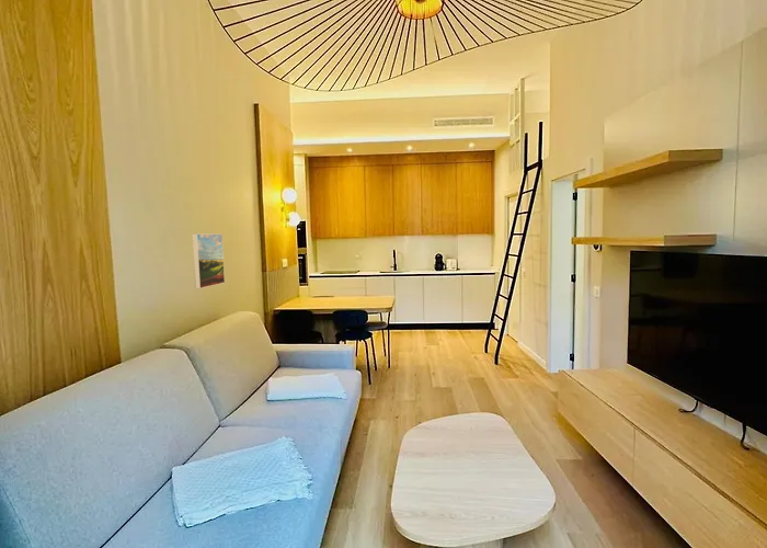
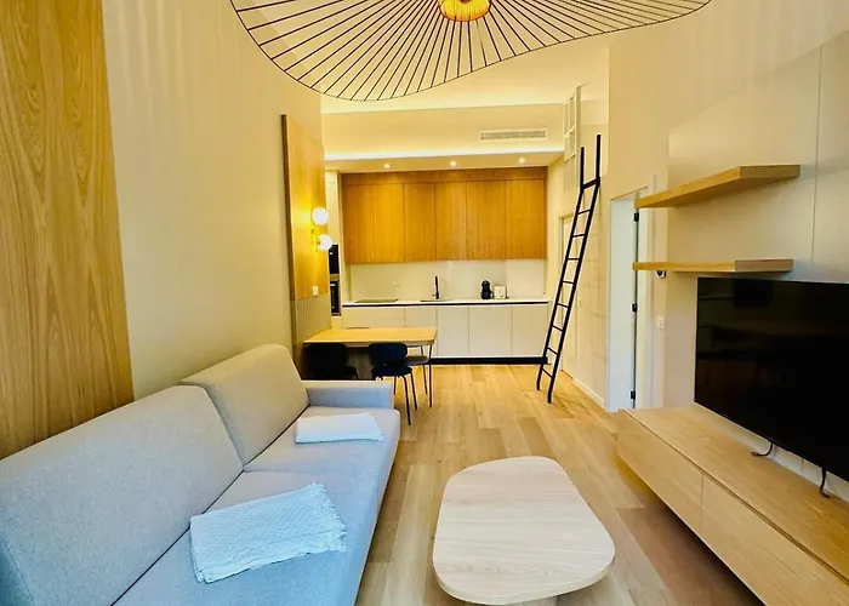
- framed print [192,232,226,290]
